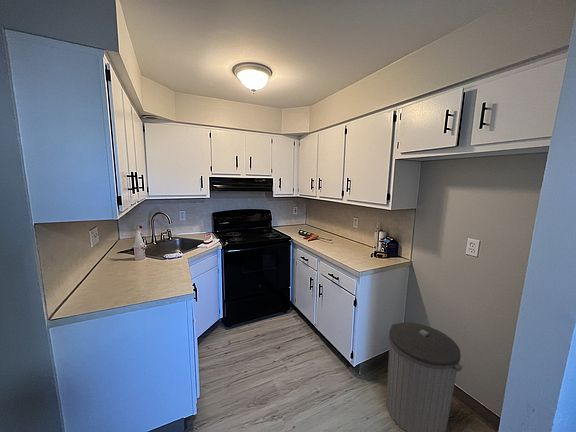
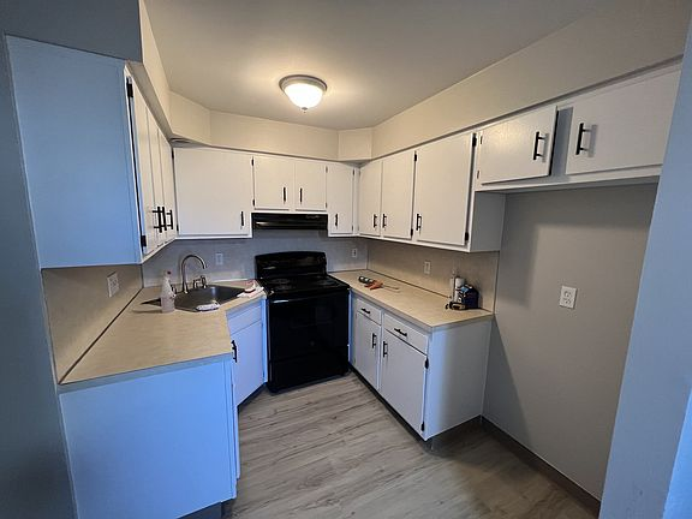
- trash can [386,321,463,432]
